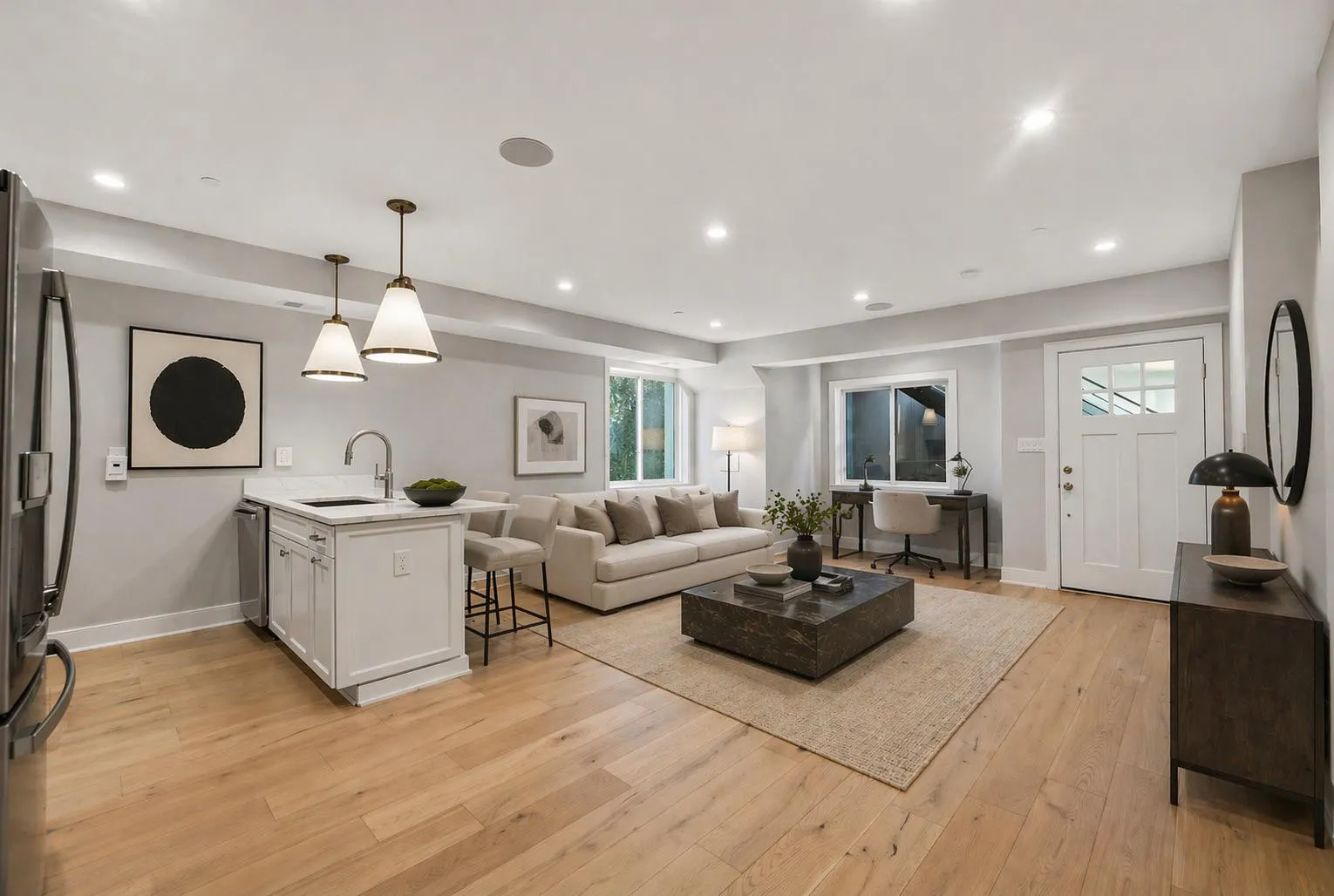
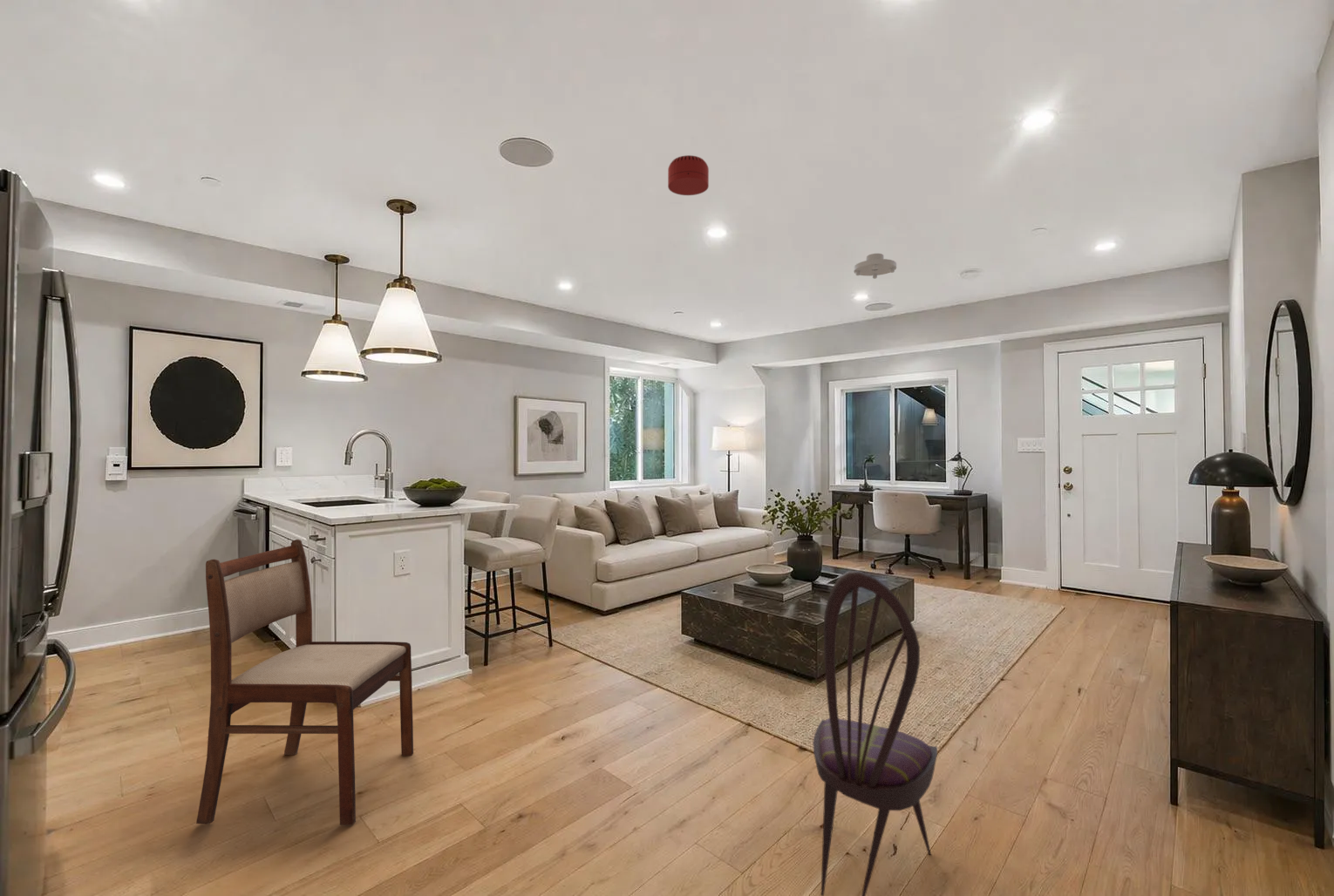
+ dining chair [812,570,938,896]
+ smoke detector [667,154,710,196]
+ ceiling light [853,253,897,280]
+ dining chair [195,539,414,826]
